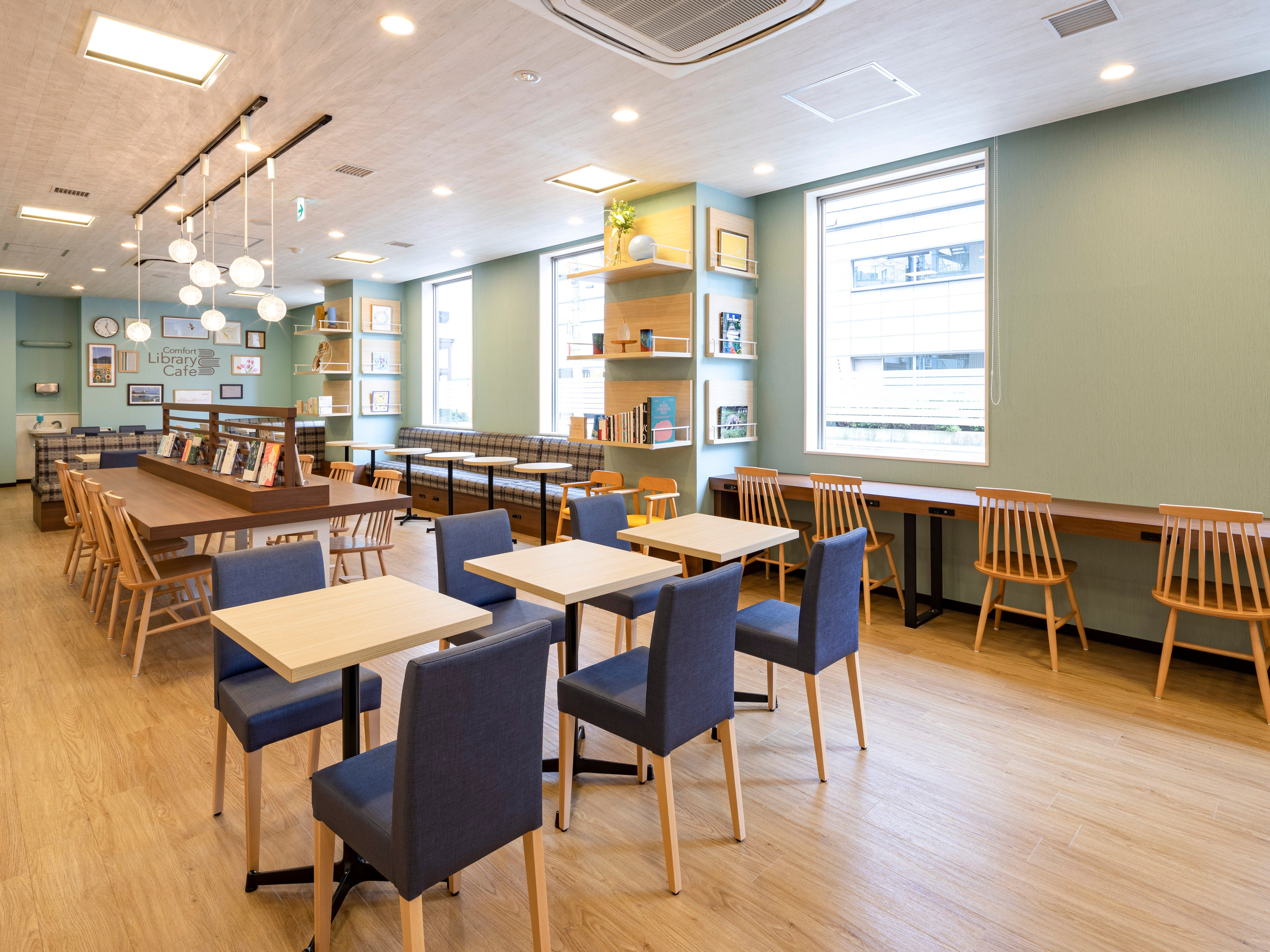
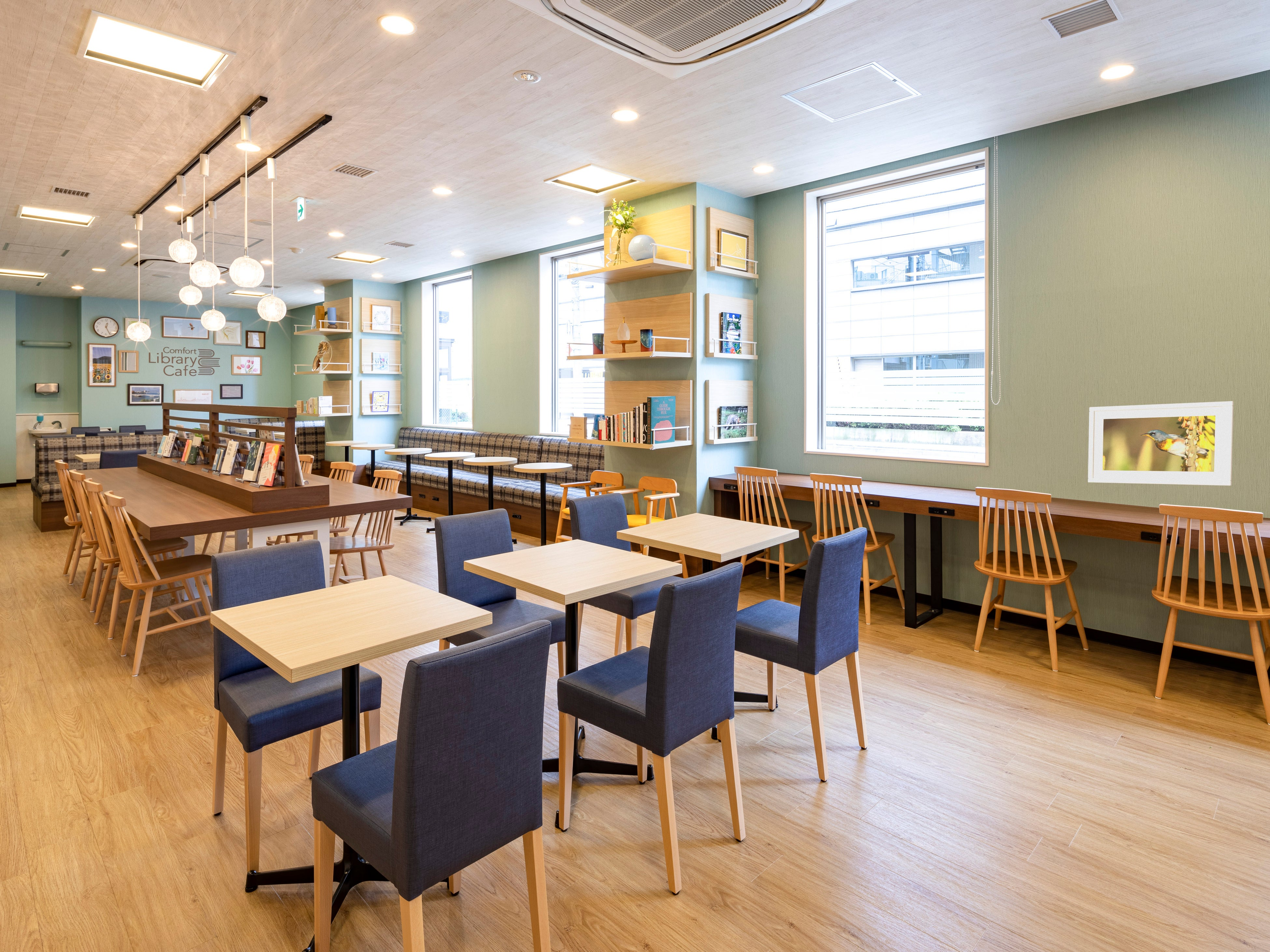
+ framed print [1088,401,1234,486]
